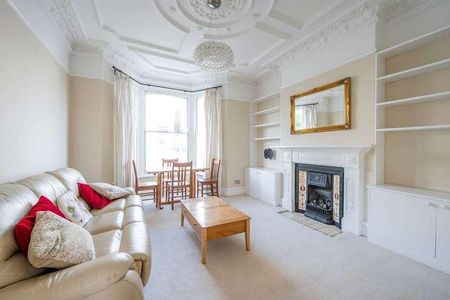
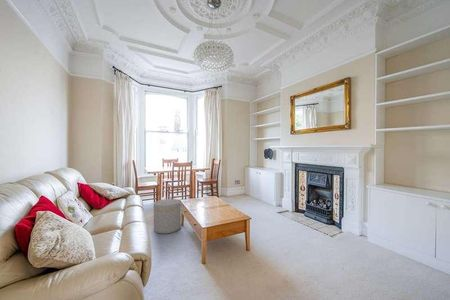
+ ottoman [153,198,182,235]
